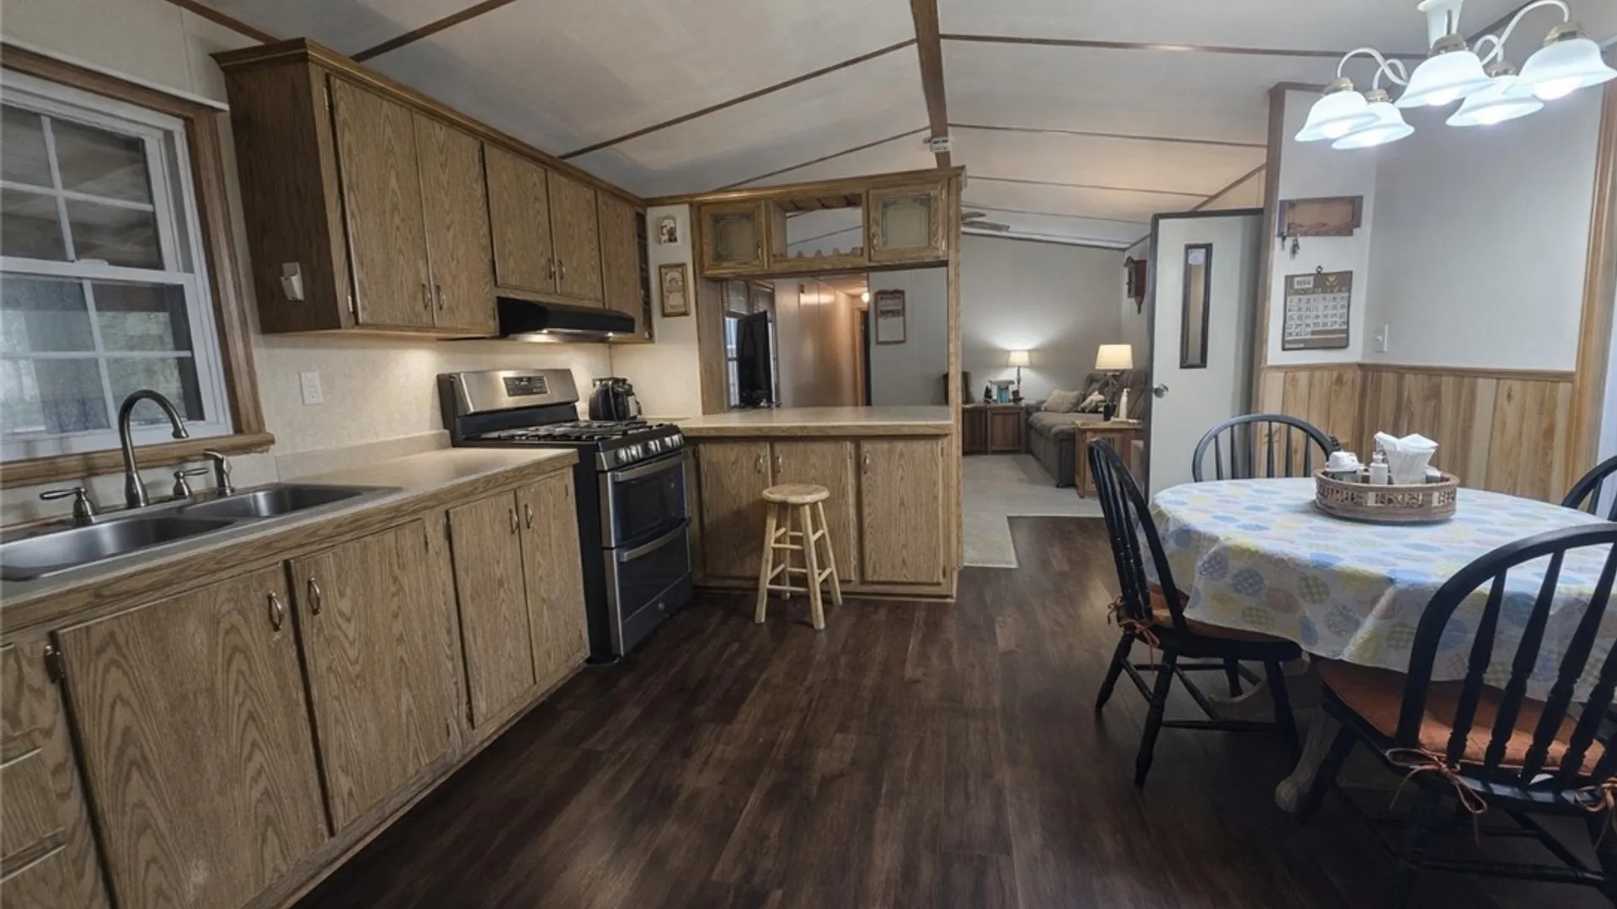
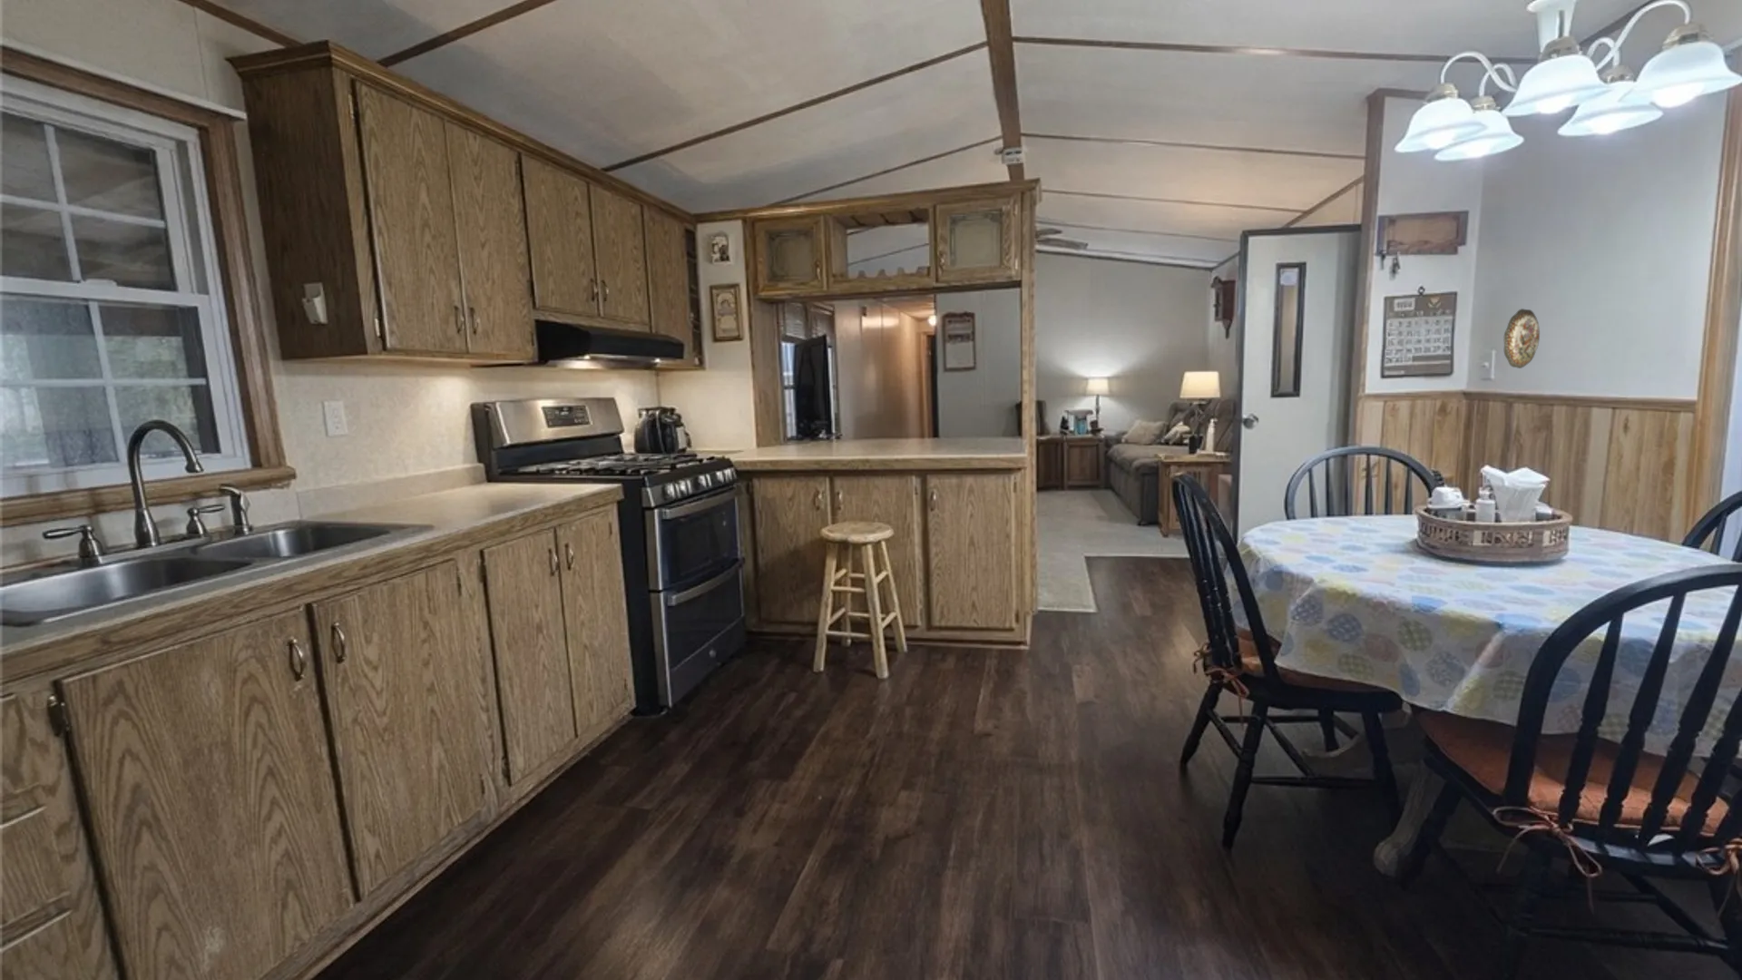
+ decorative plate [1503,308,1541,370]
